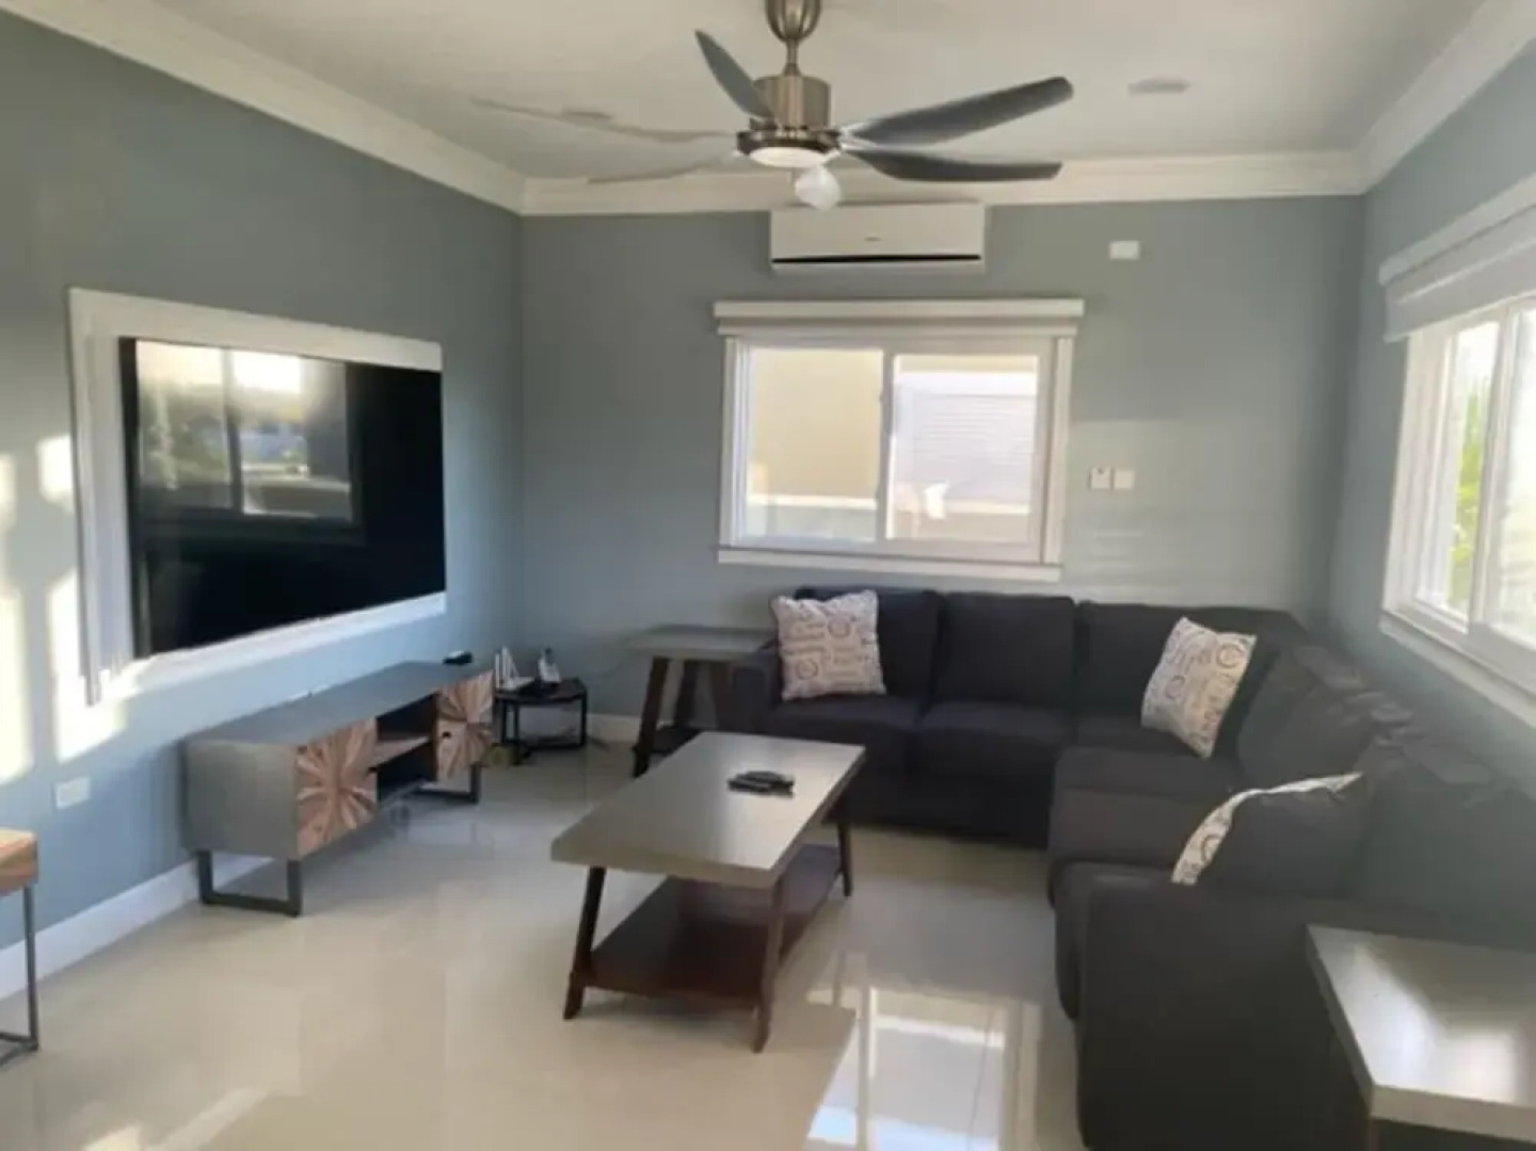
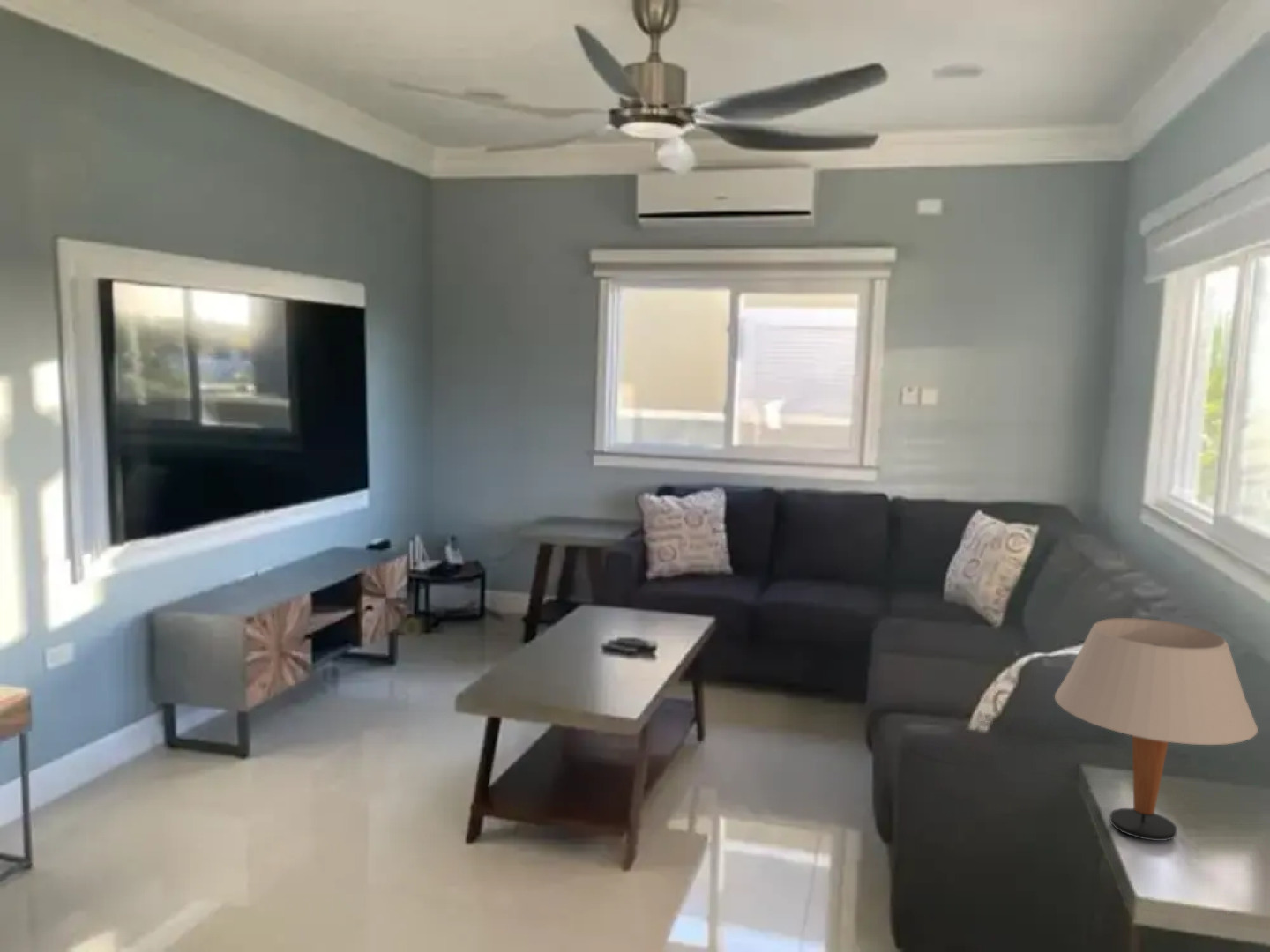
+ table lamp [1054,617,1259,842]
